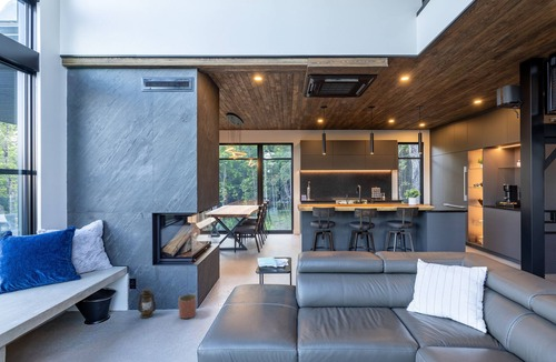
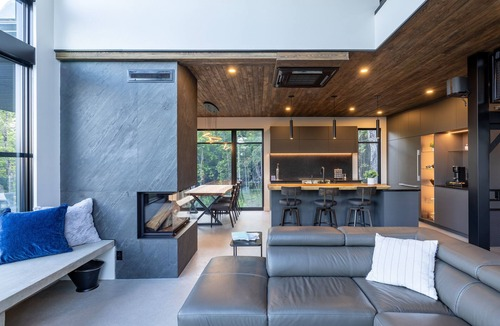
- planter [178,293,198,320]
- lantern [137,288,158,320]
